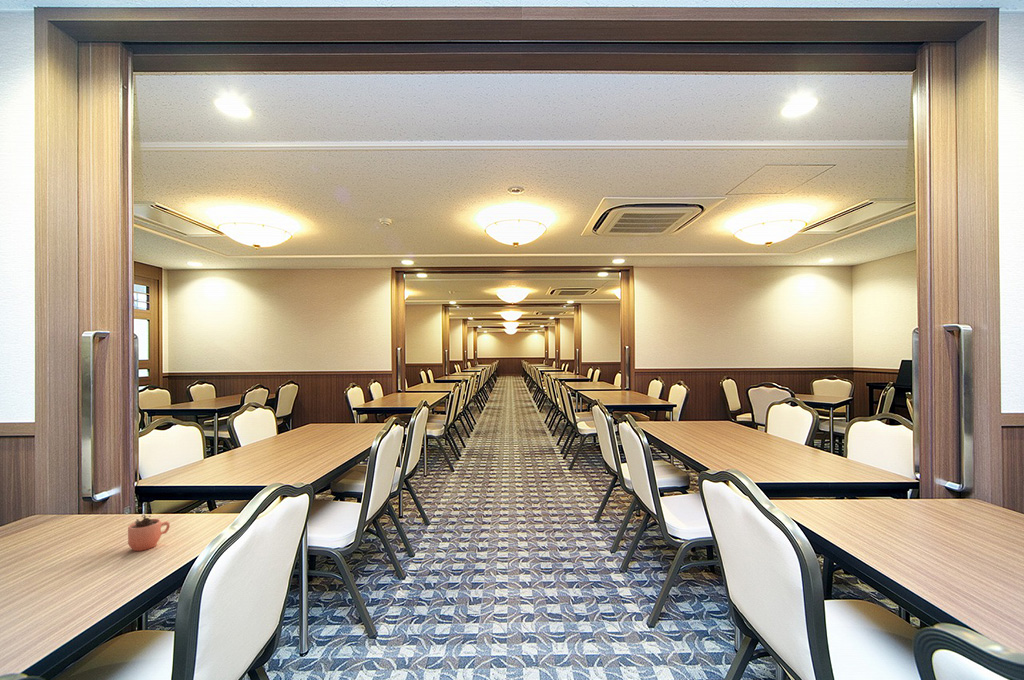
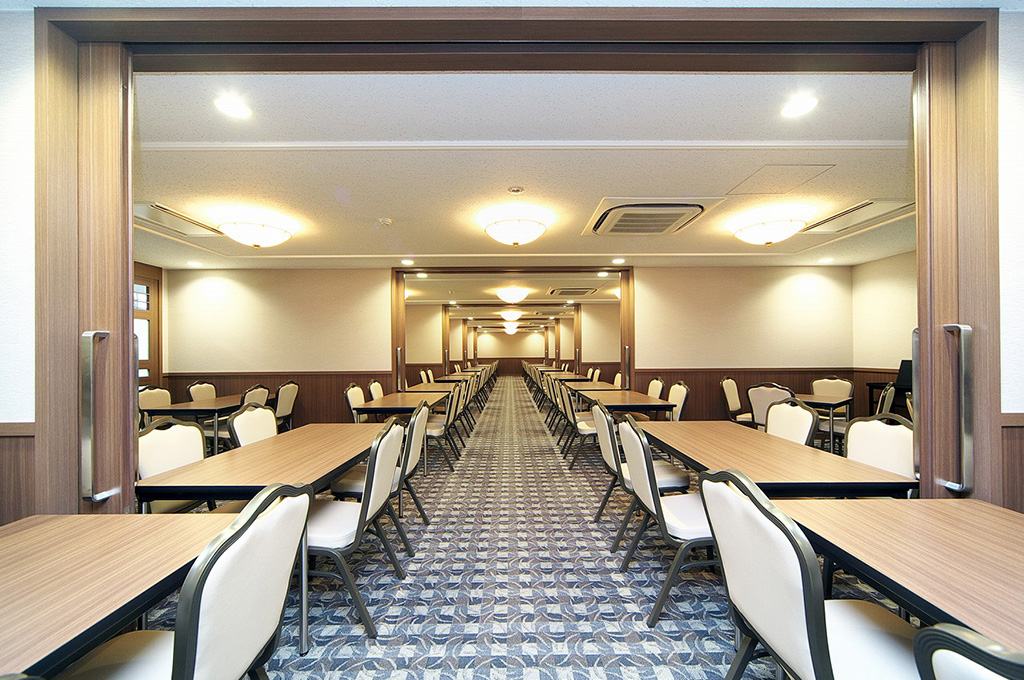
- cocoa [127,502,171,552]
